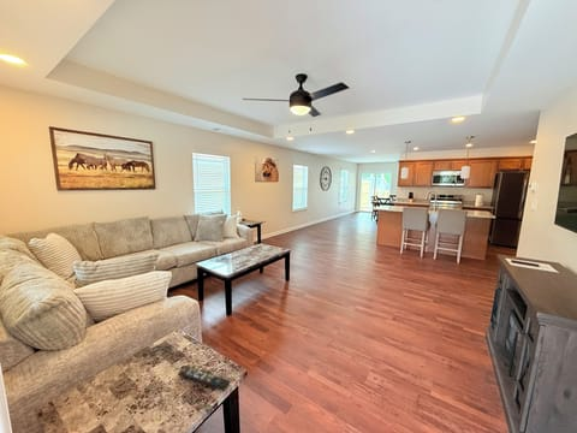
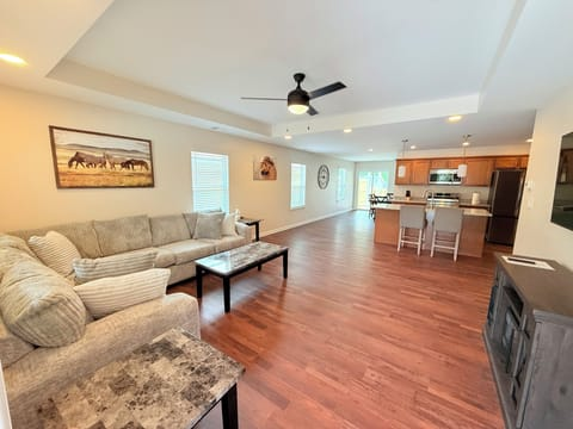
- remote control [177,366,231,392]
